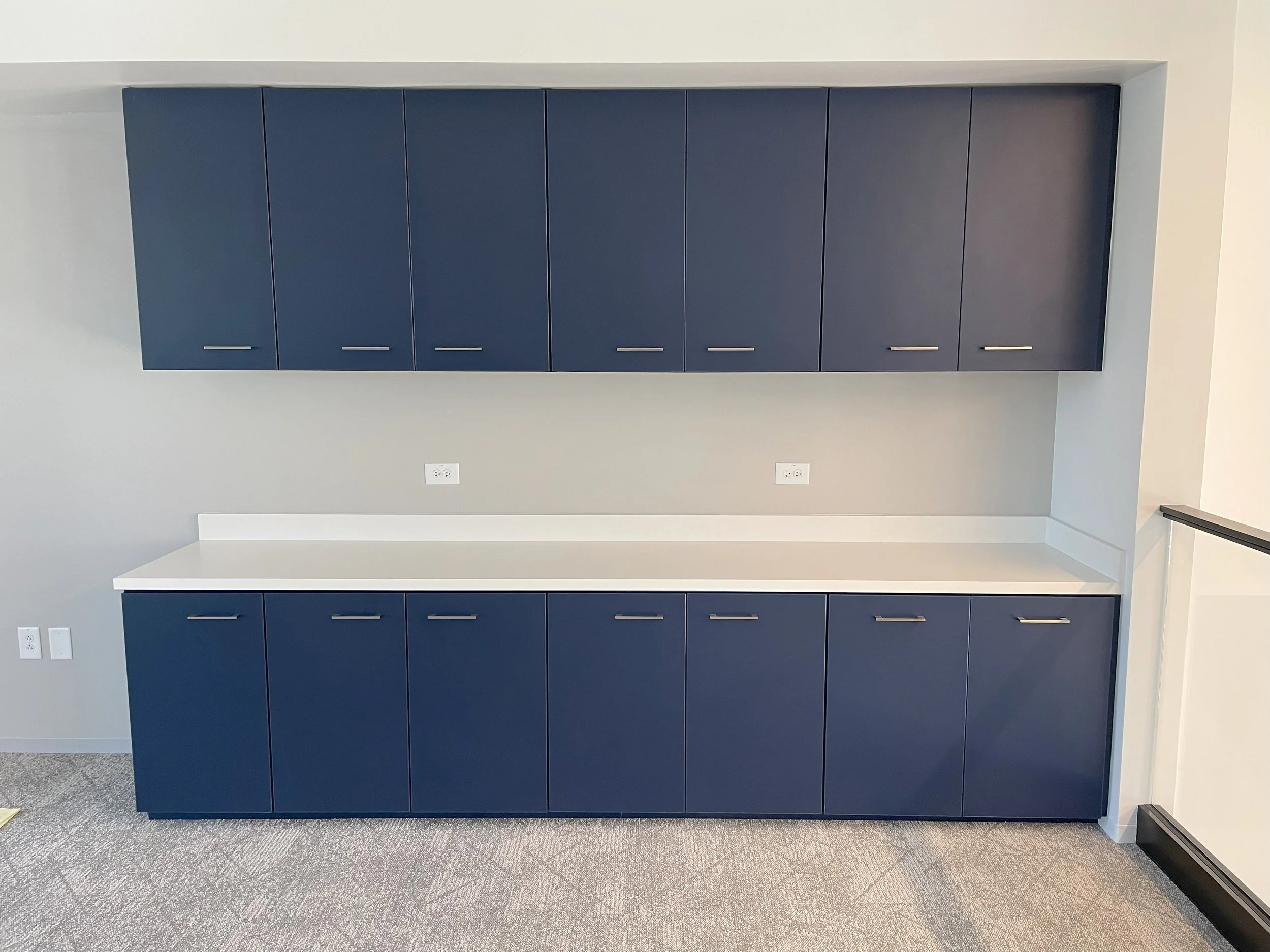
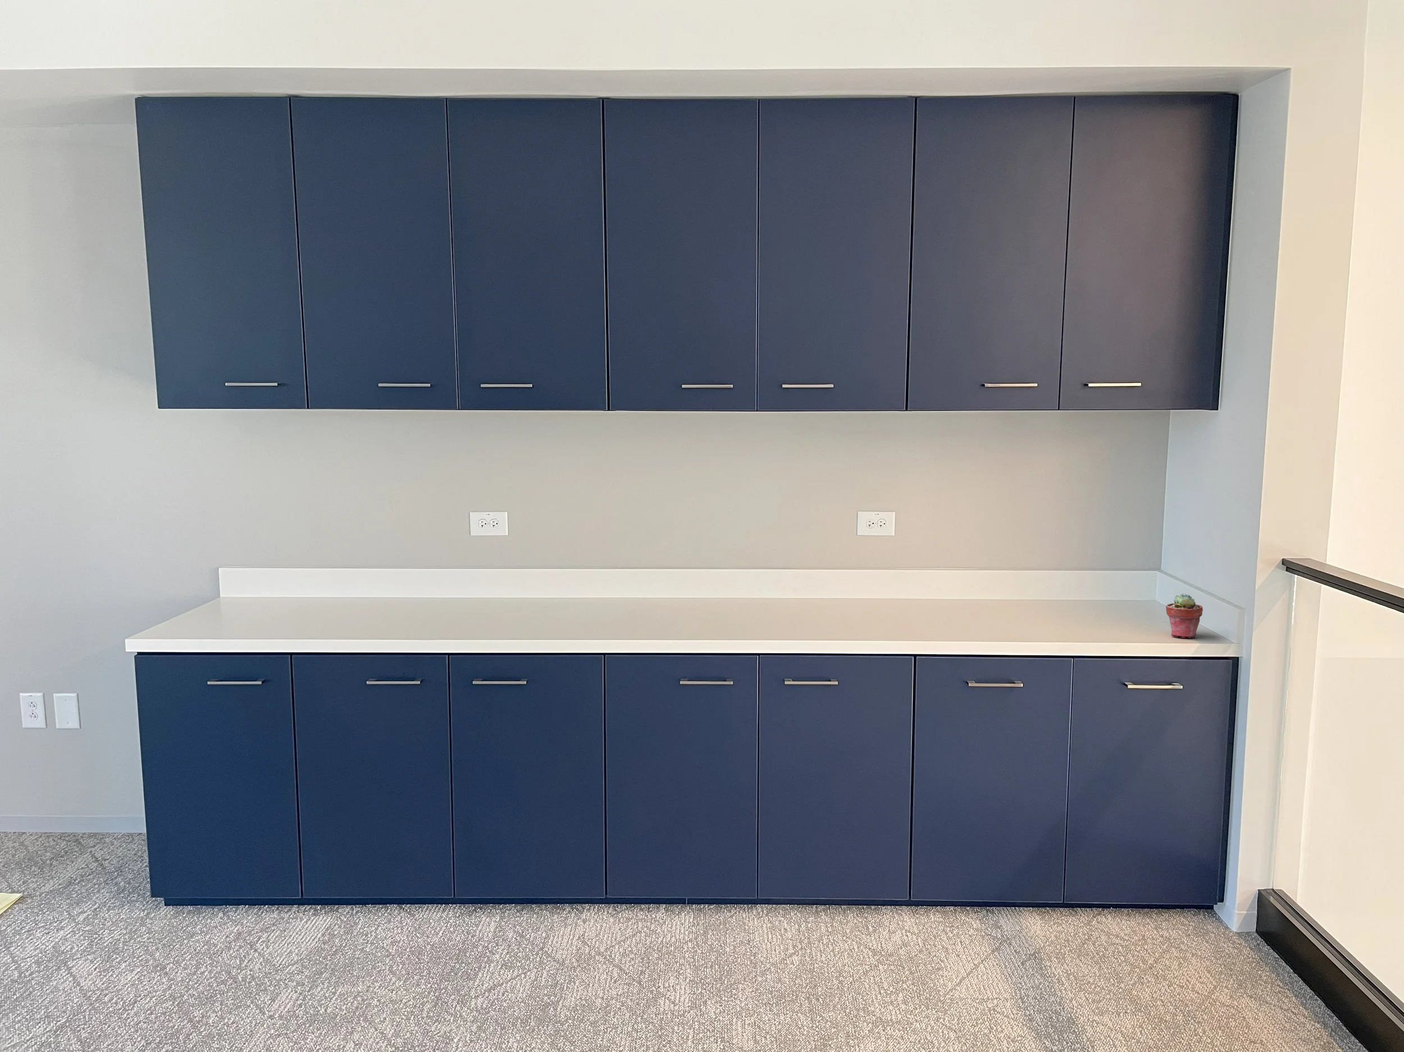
+ potted succulent [1165,593,1204,639]
